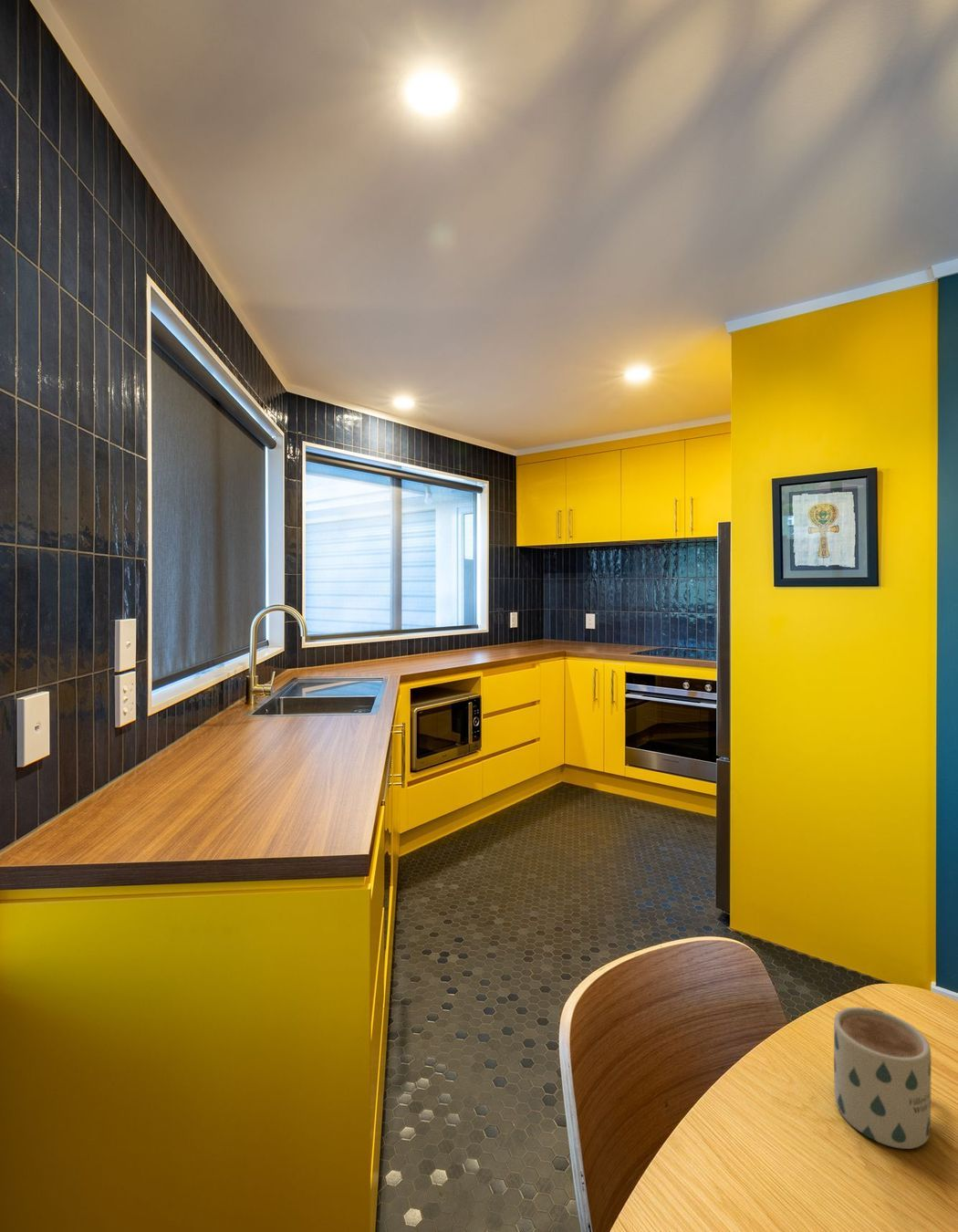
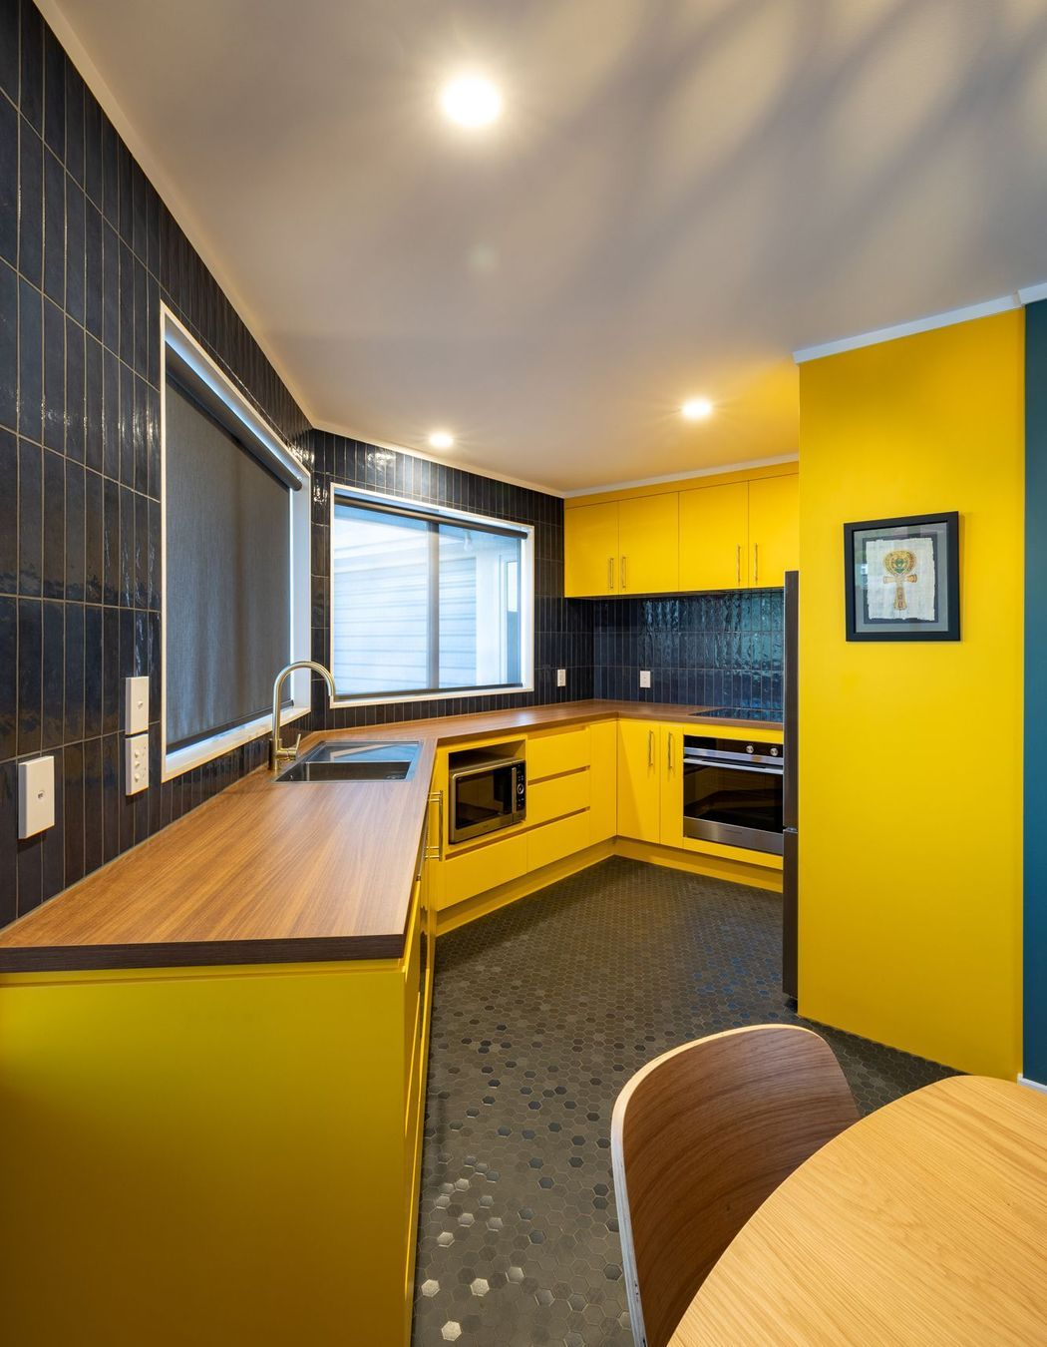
- mug [833,1006,932,1150]
